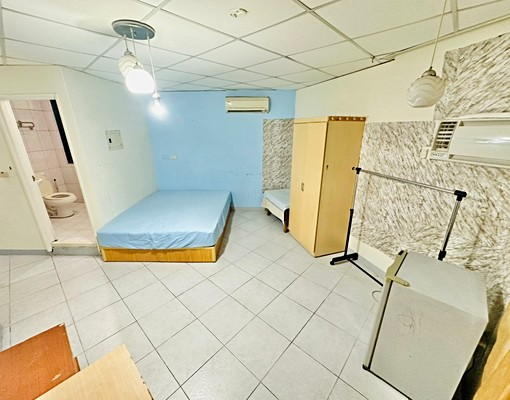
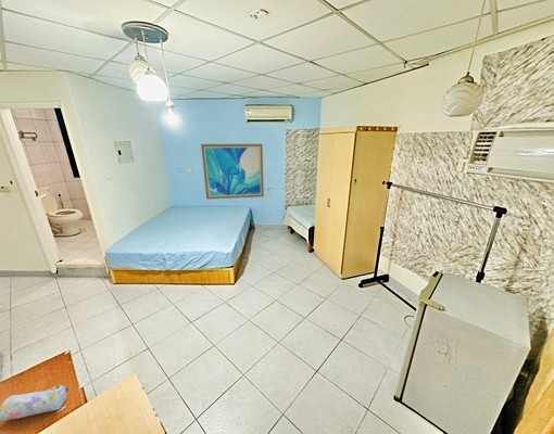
+ wall art [200,143,265,200]
+ pencil case [0,384,70,422]
